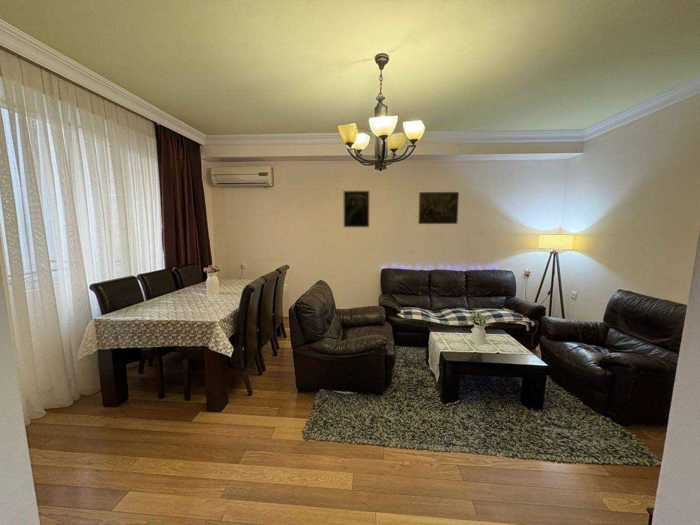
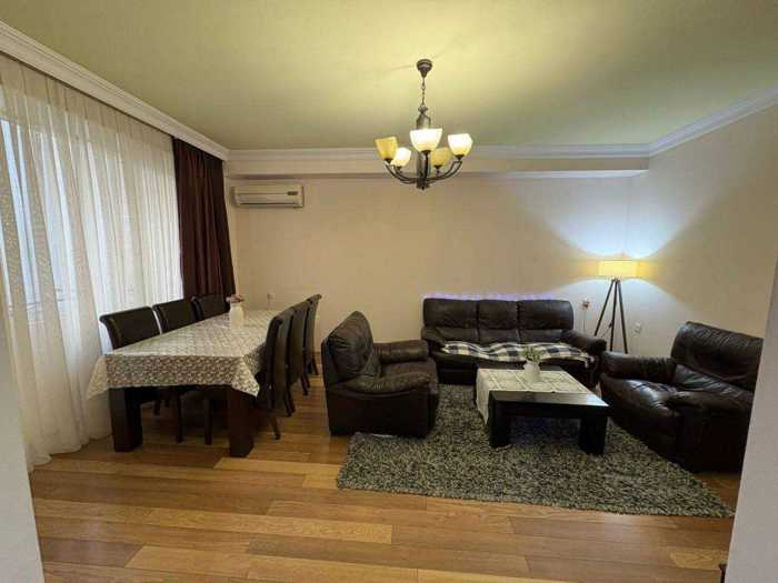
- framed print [417,191,460,225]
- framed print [343,190,370,228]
